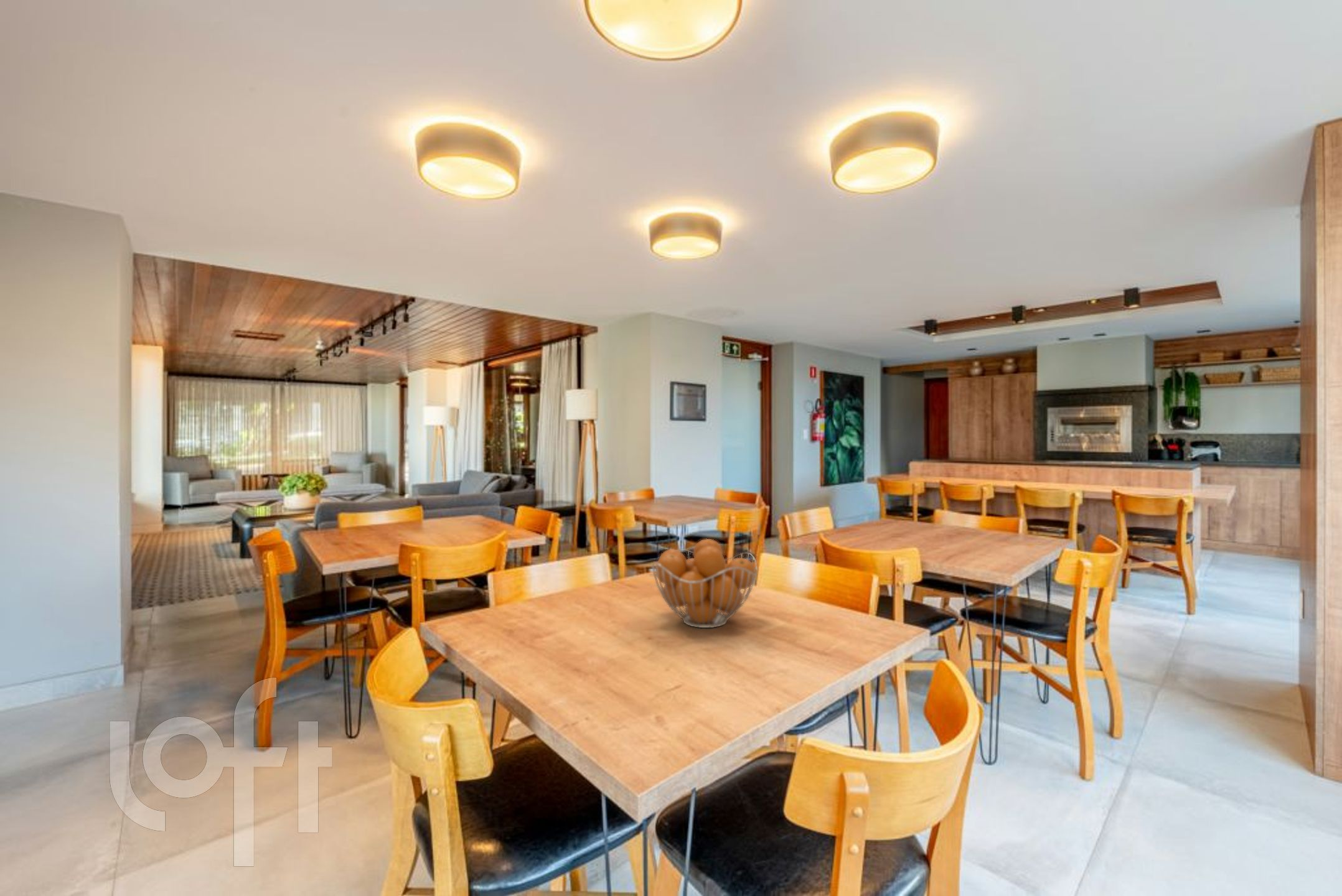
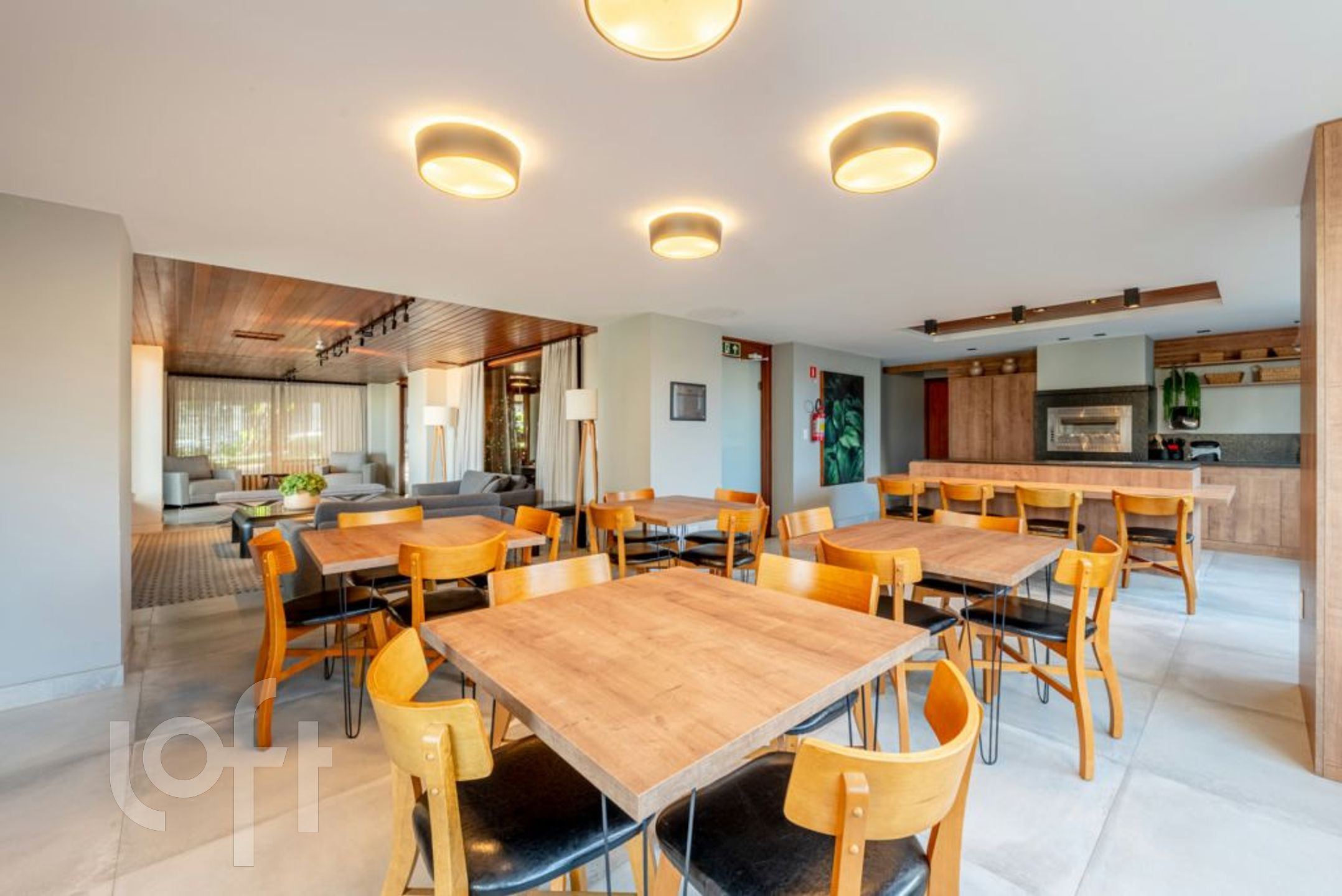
- fruit basket [651,538,758,628]
